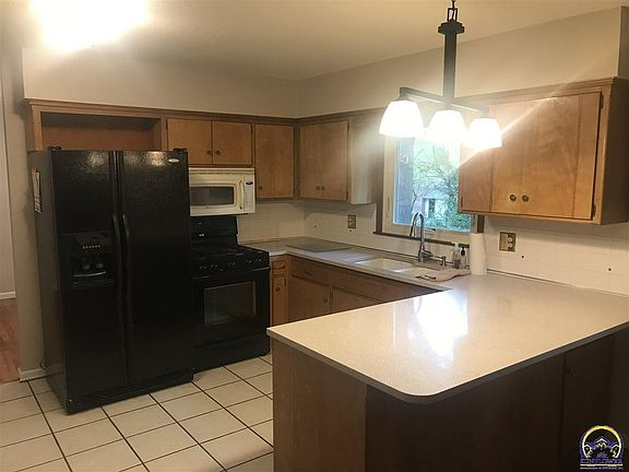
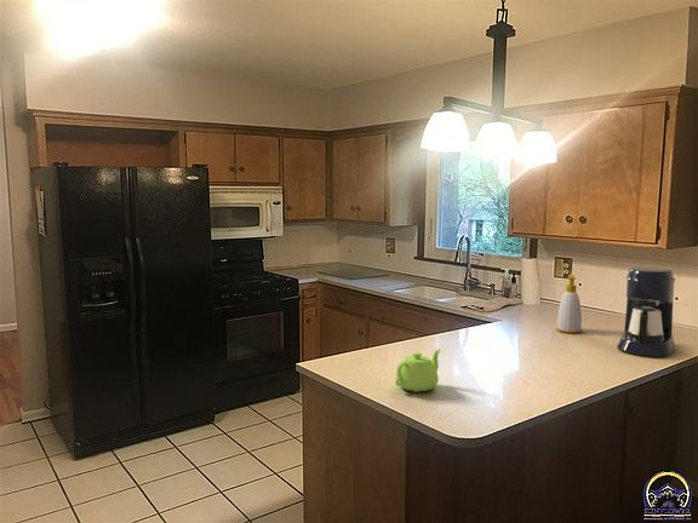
+ teapot [394,347,441,393]
+ coffee maker [617,266,676,358]
+ soap bottle [555,274,583,334]
